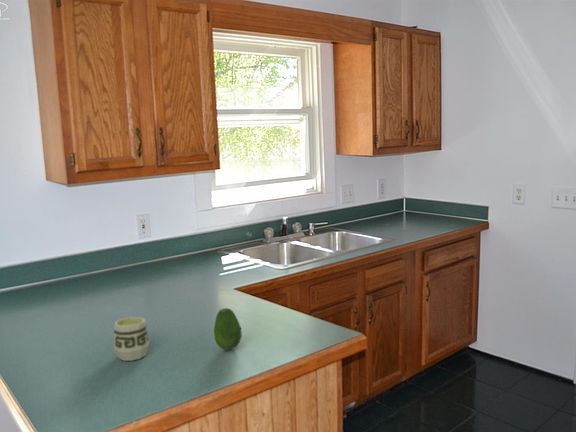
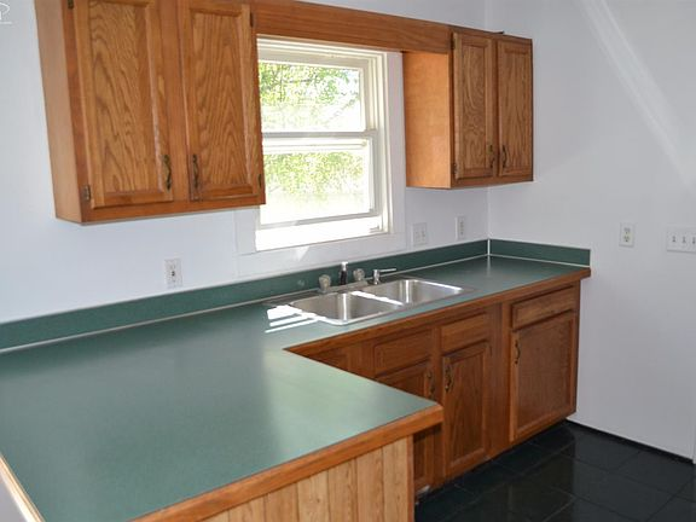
- fruit [213,307,243,351]
- cup [113,316,150,362]
